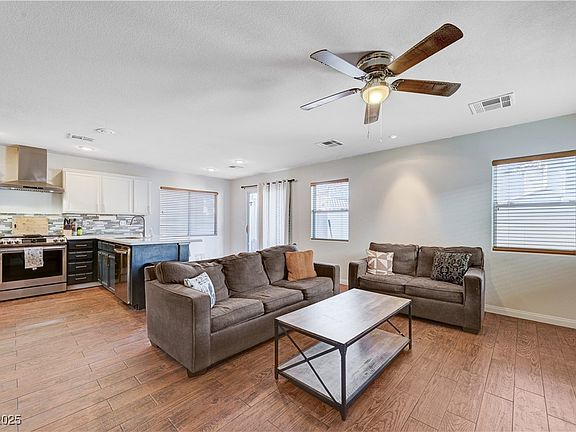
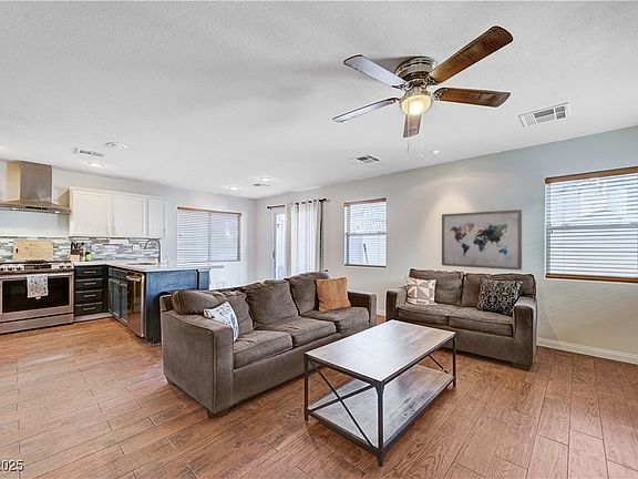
+ wall art [441,208,523,272]
